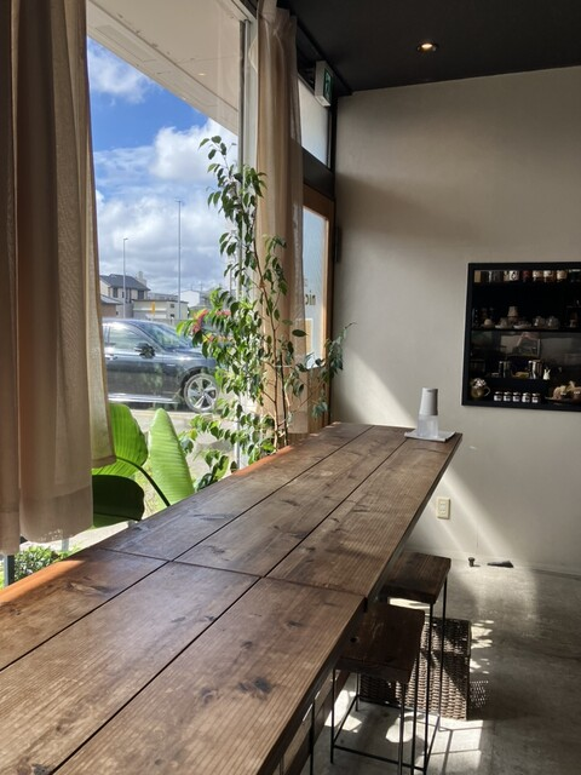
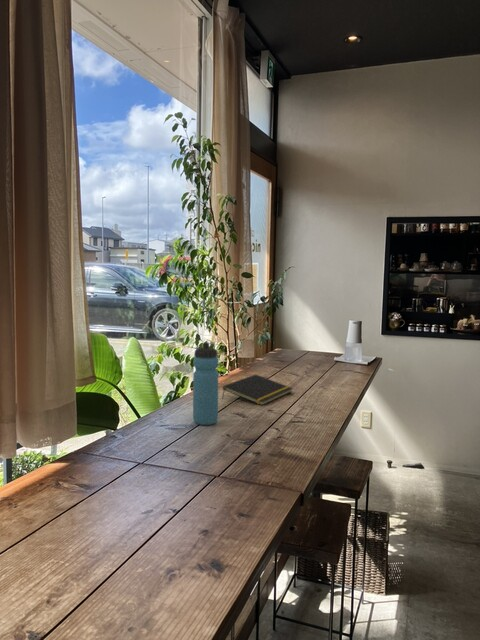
+ water bottle [192,342,219,426]
+ notepad [221,374,294,406]
